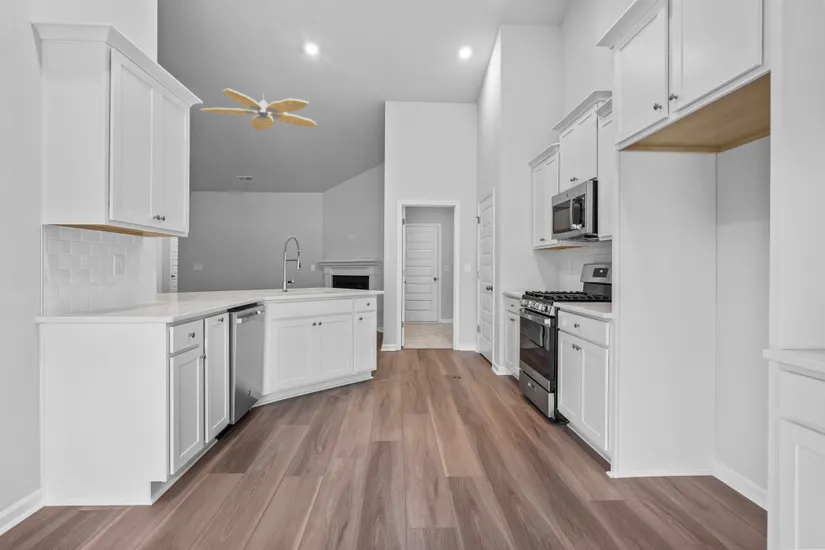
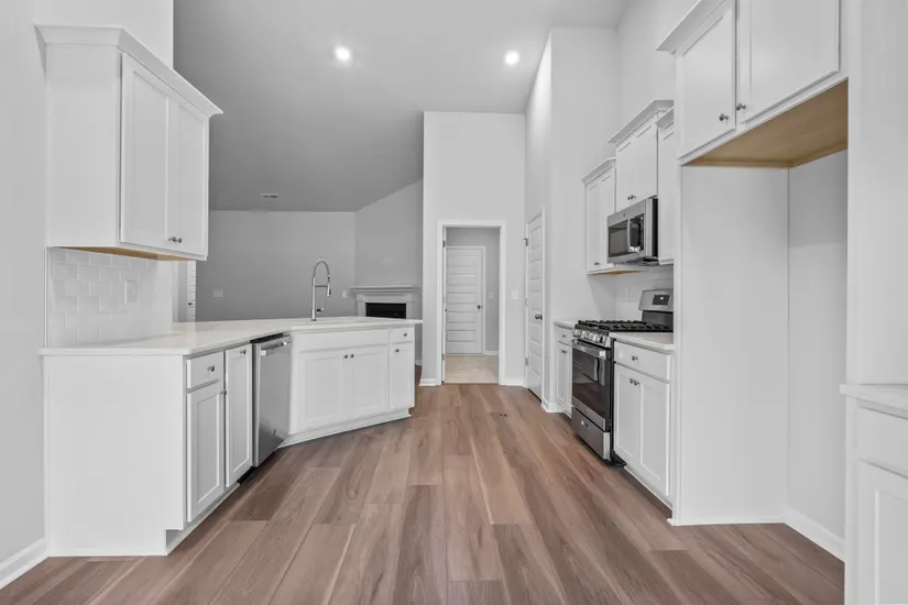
- ceiling fan [199,87,317,132]
